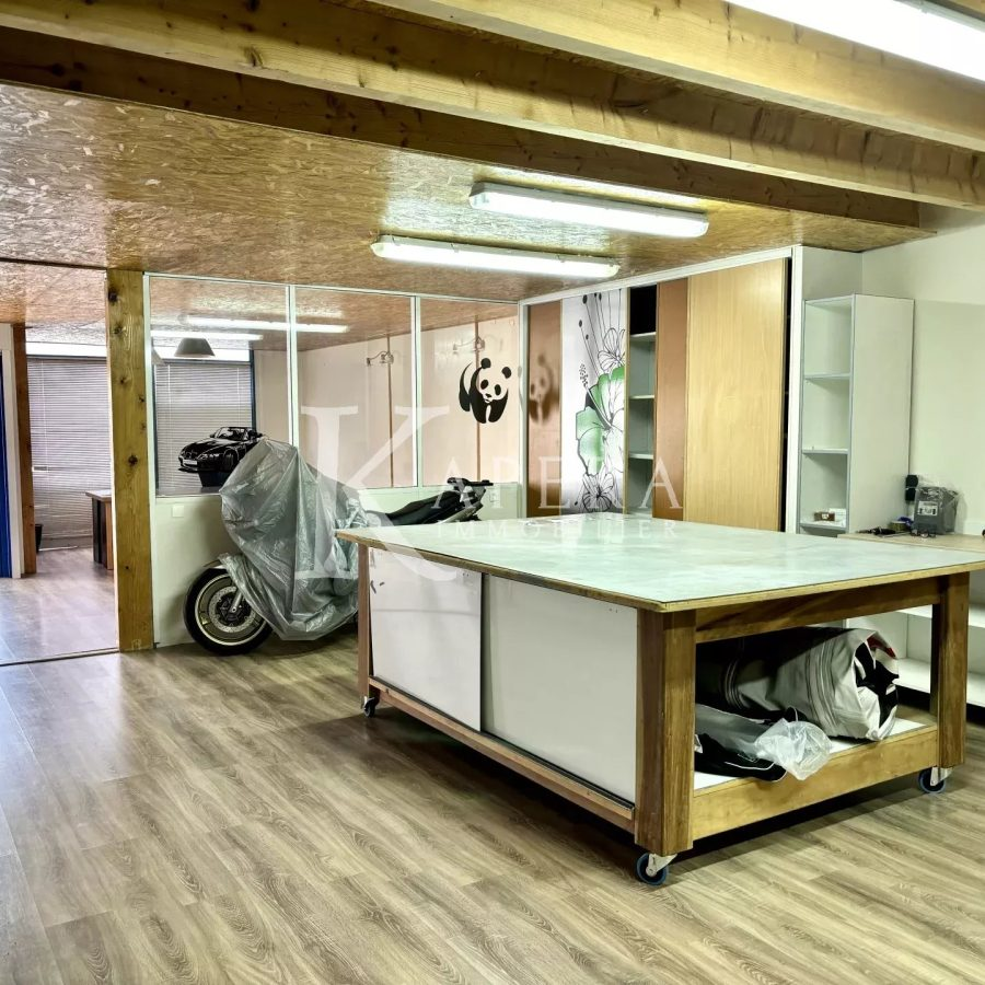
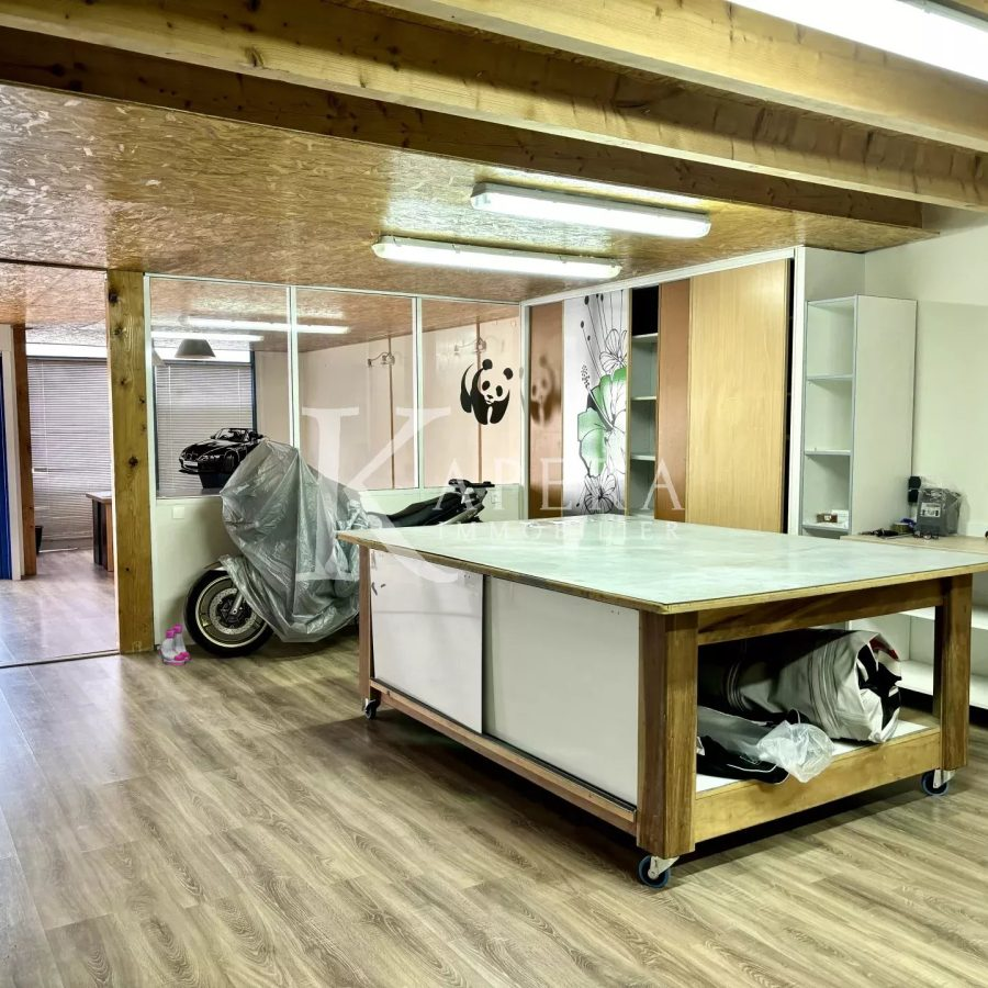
+ boots [158,624,191,666]
